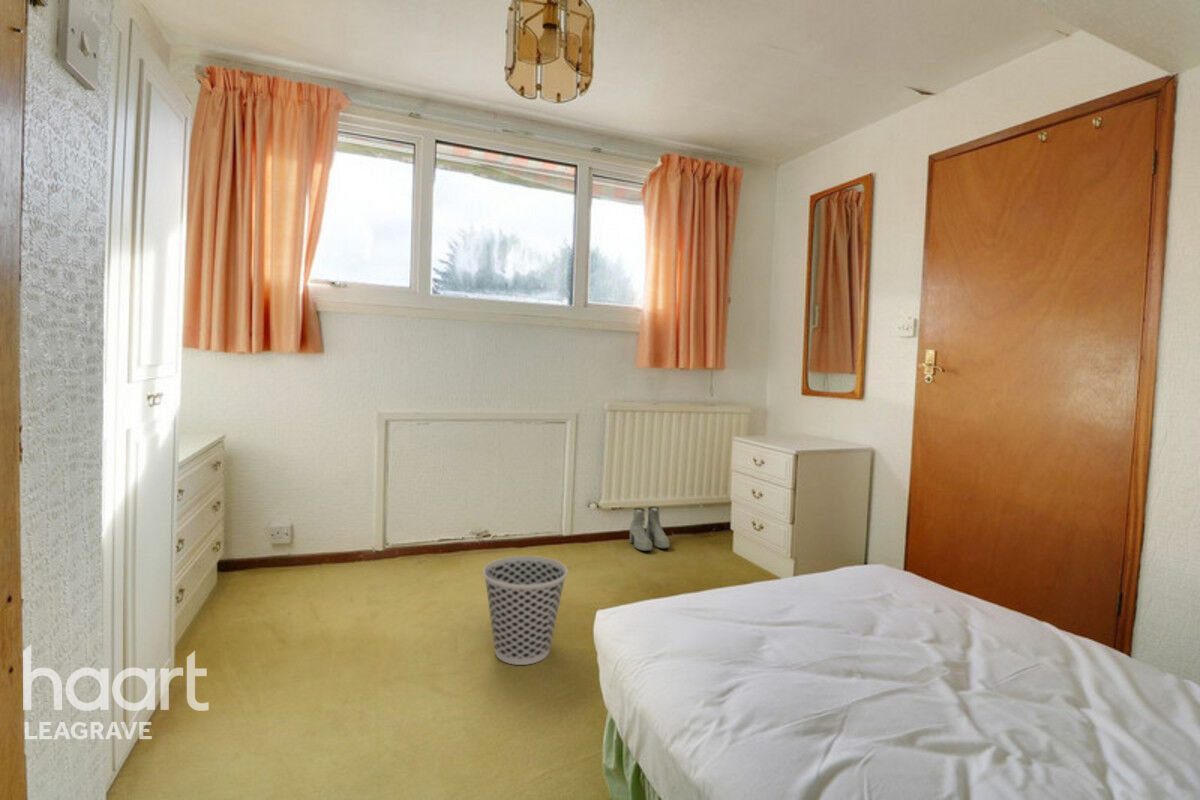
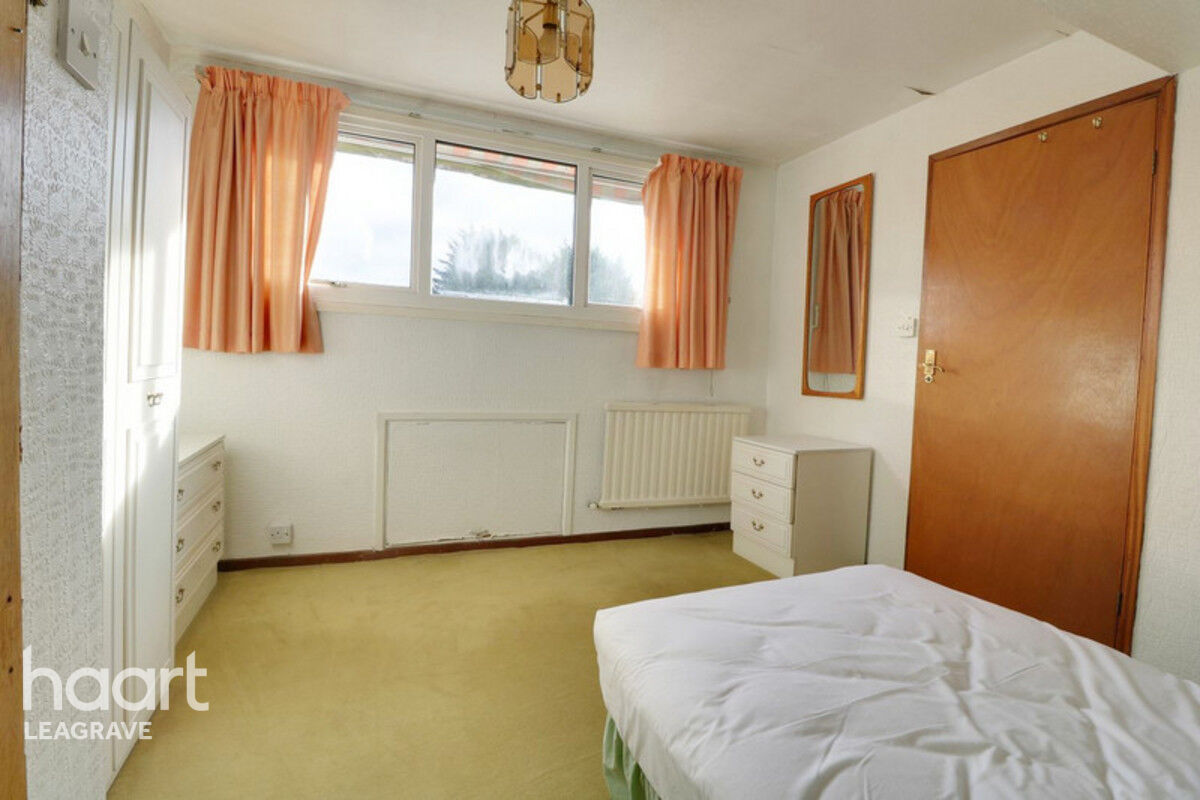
- boots [629,506,671,552]
- wastebasket [482,555,569,666]
